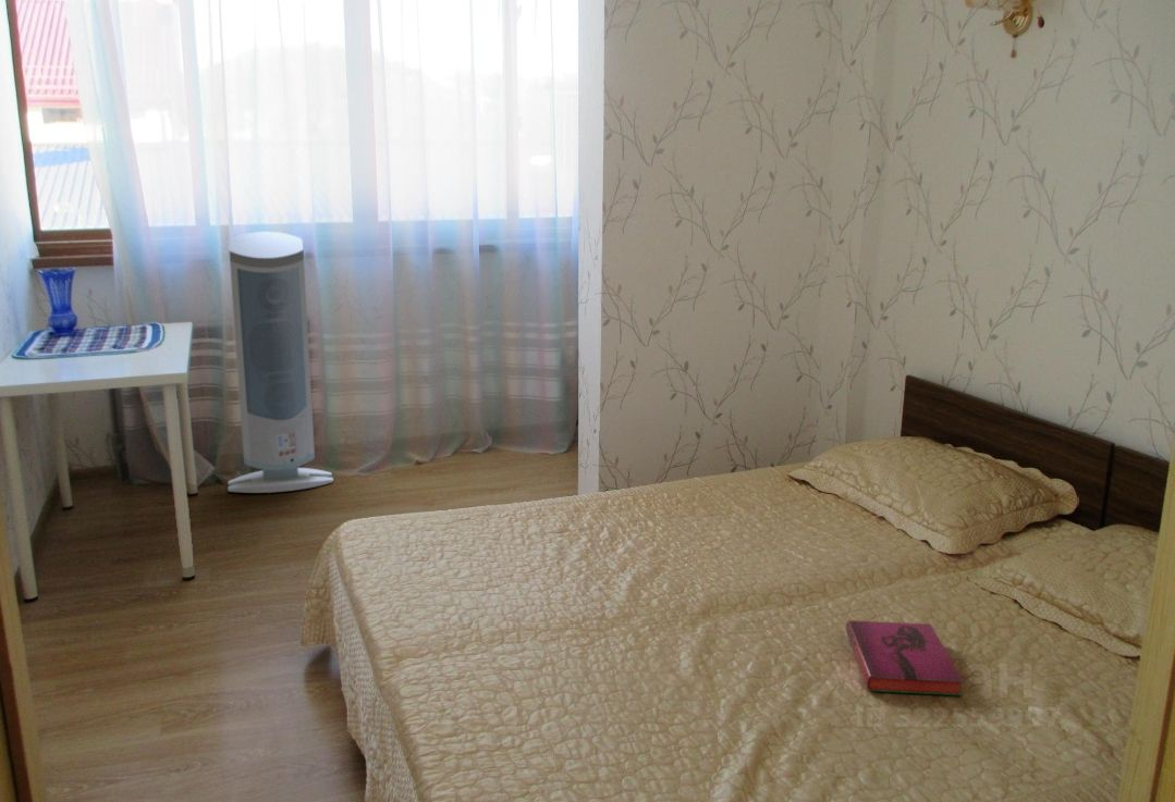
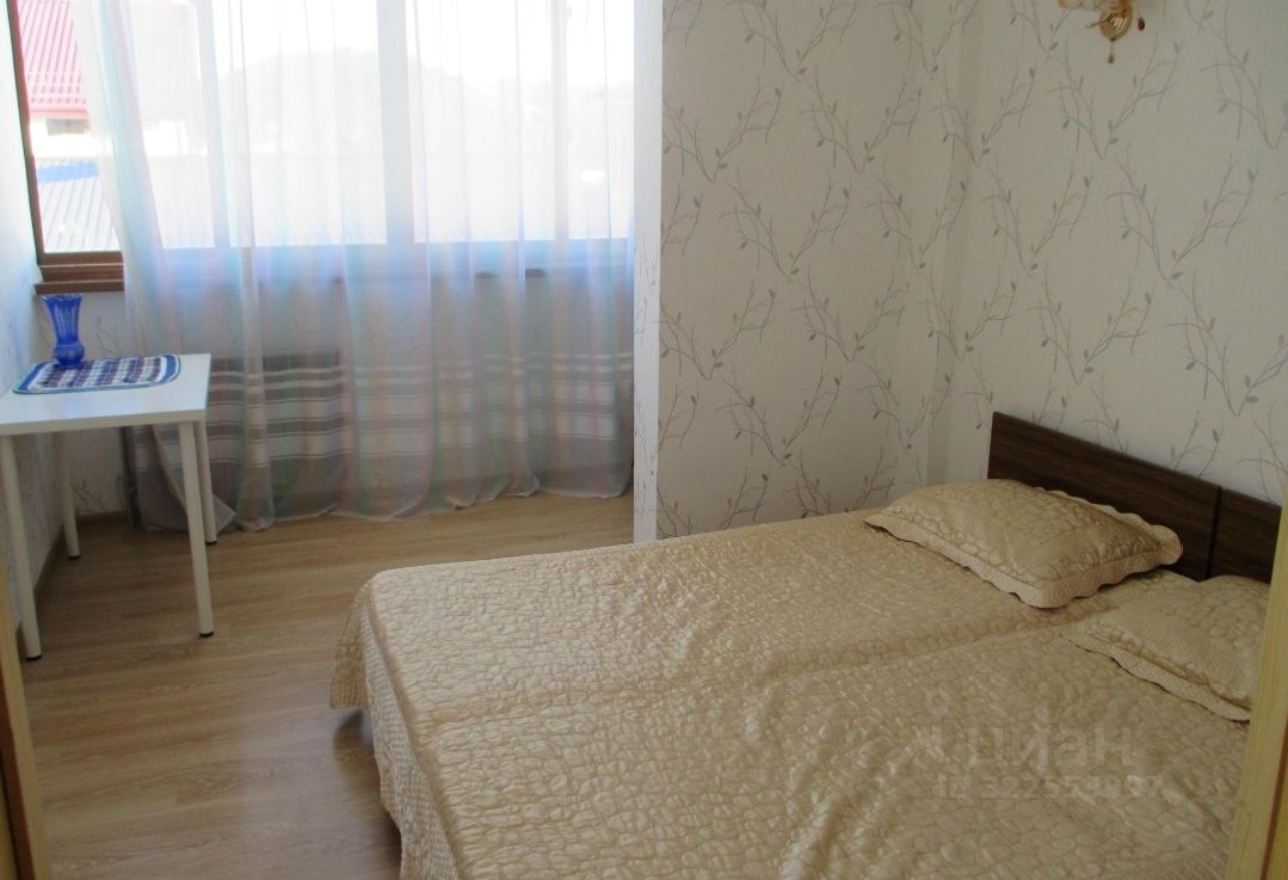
- hardback book [845,619,964,696]
- air purifier [227,231,334,494]
